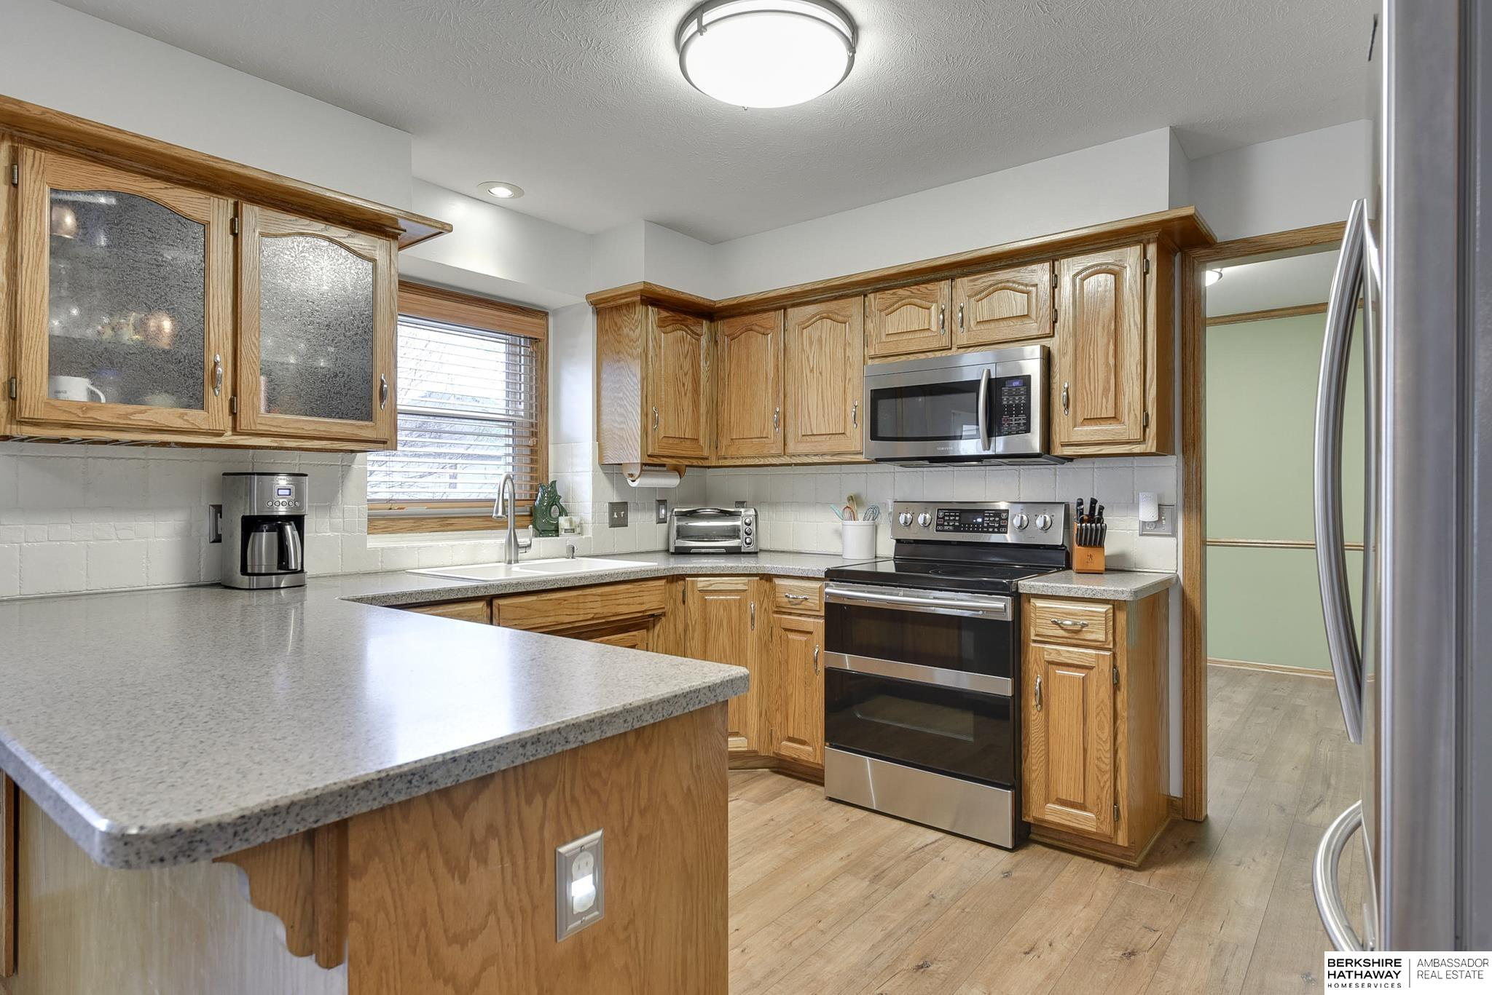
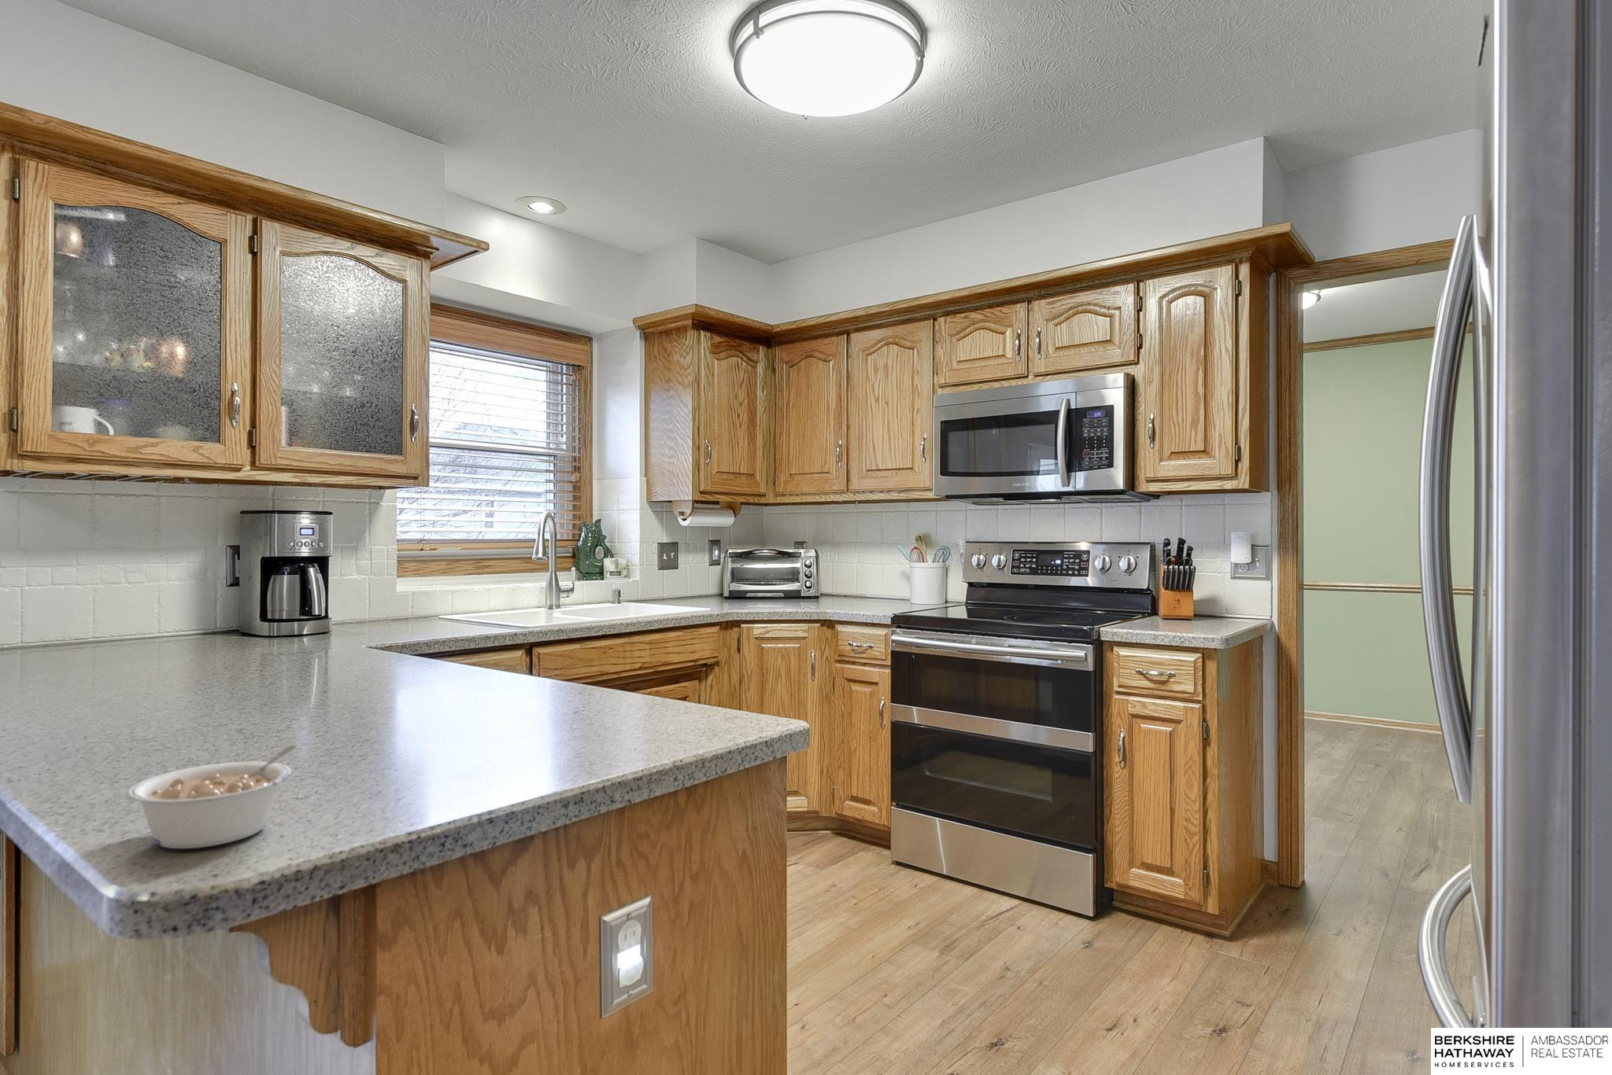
+ legume [127,745,298,849]
